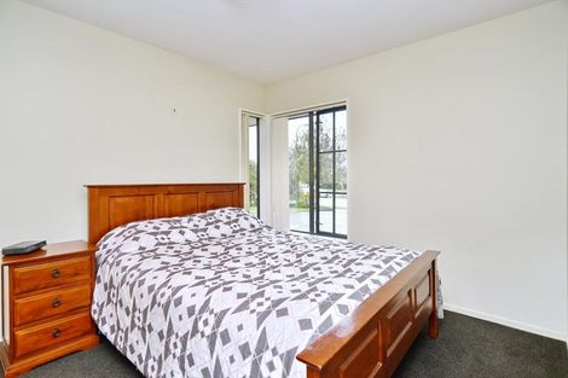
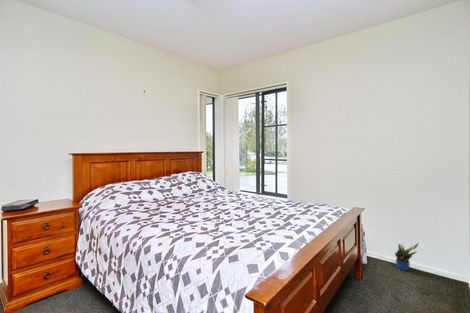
+ potted plant [394,242,419,271]
